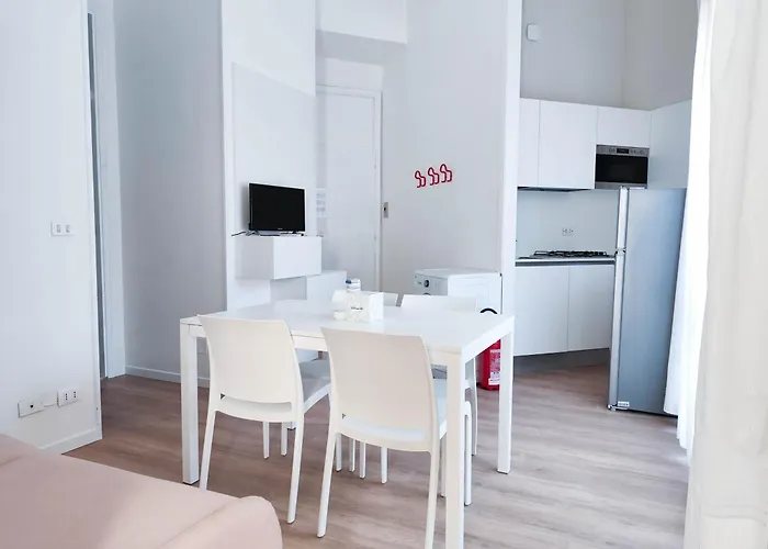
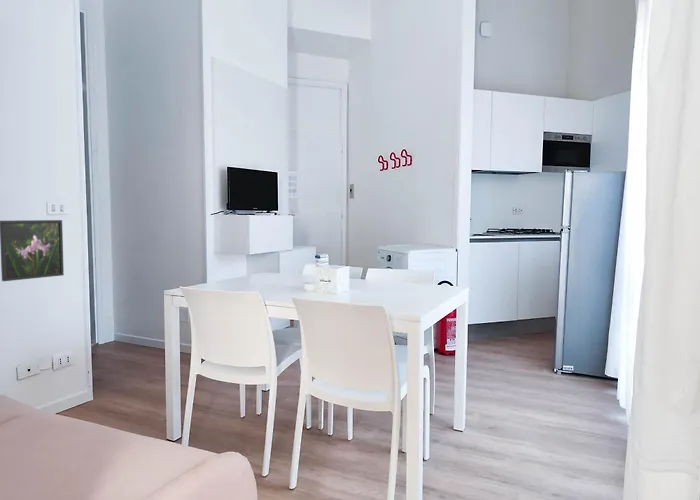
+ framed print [0,219,65,282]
